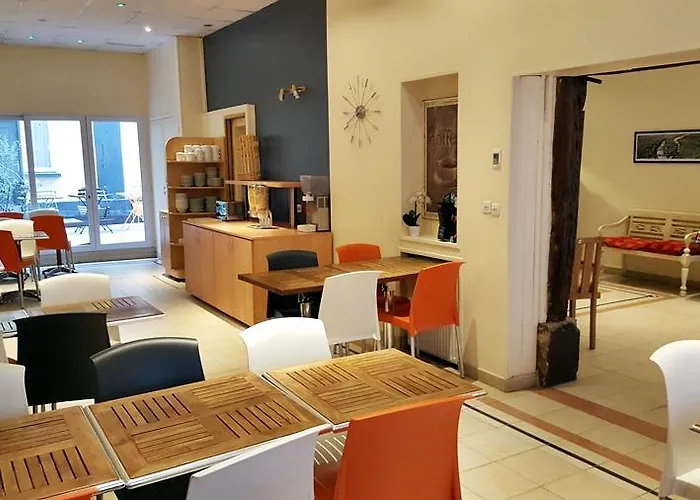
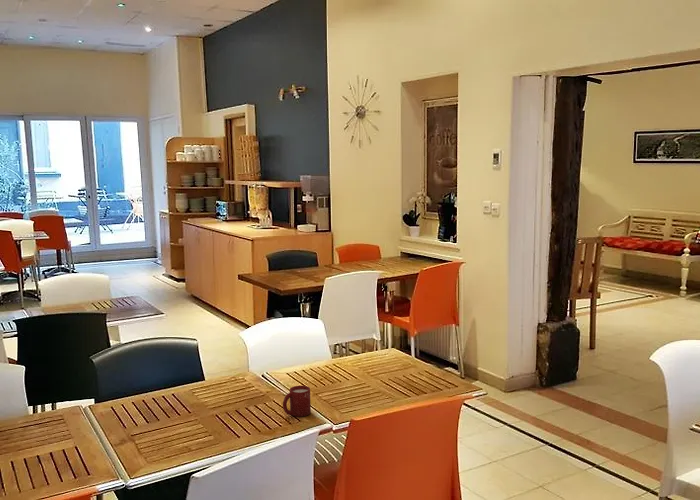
+ cup [282,385,312,418]
